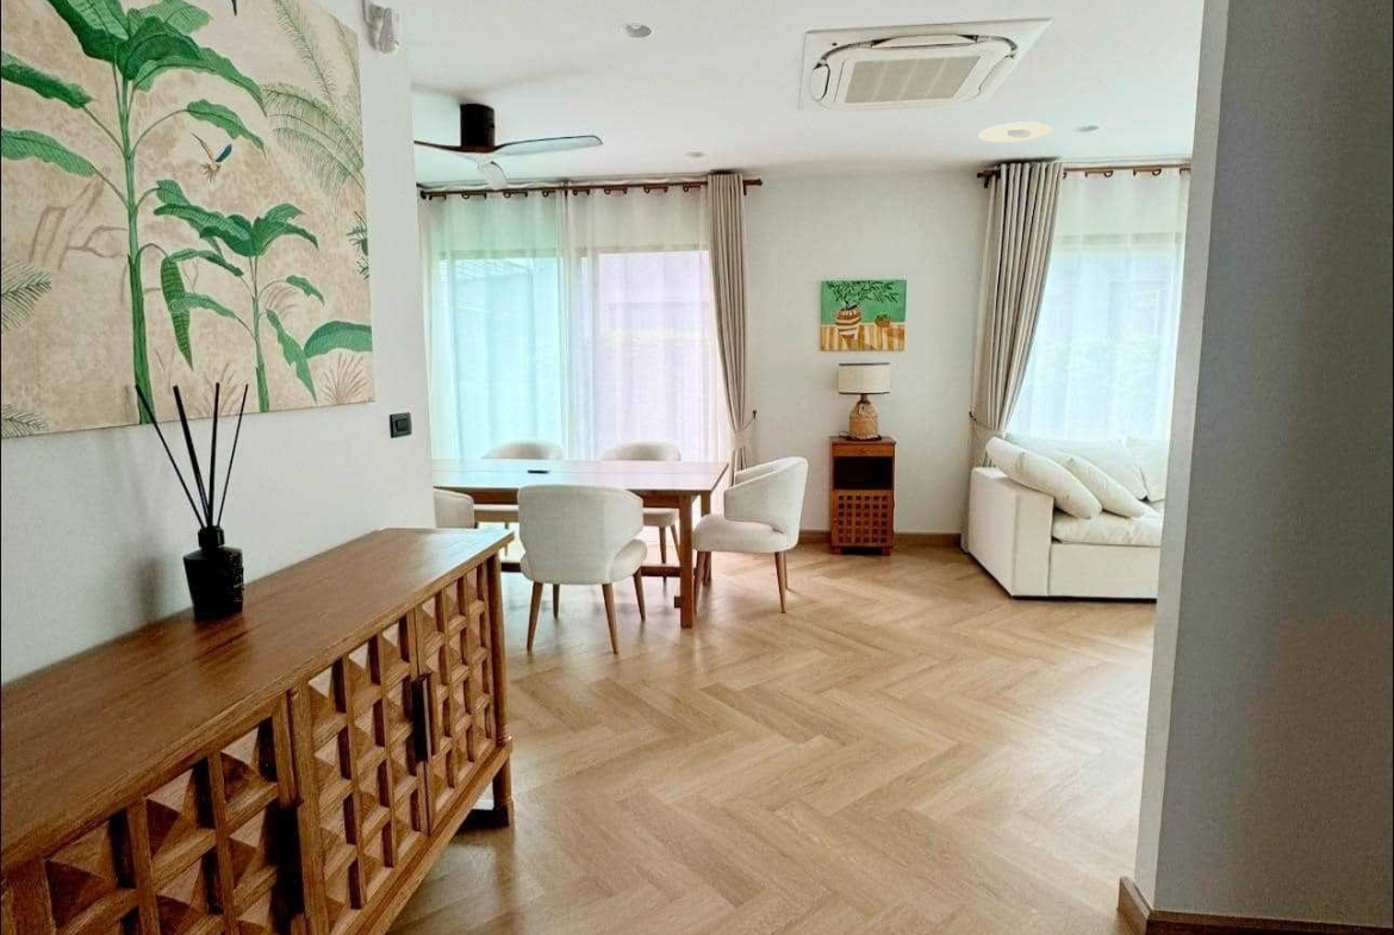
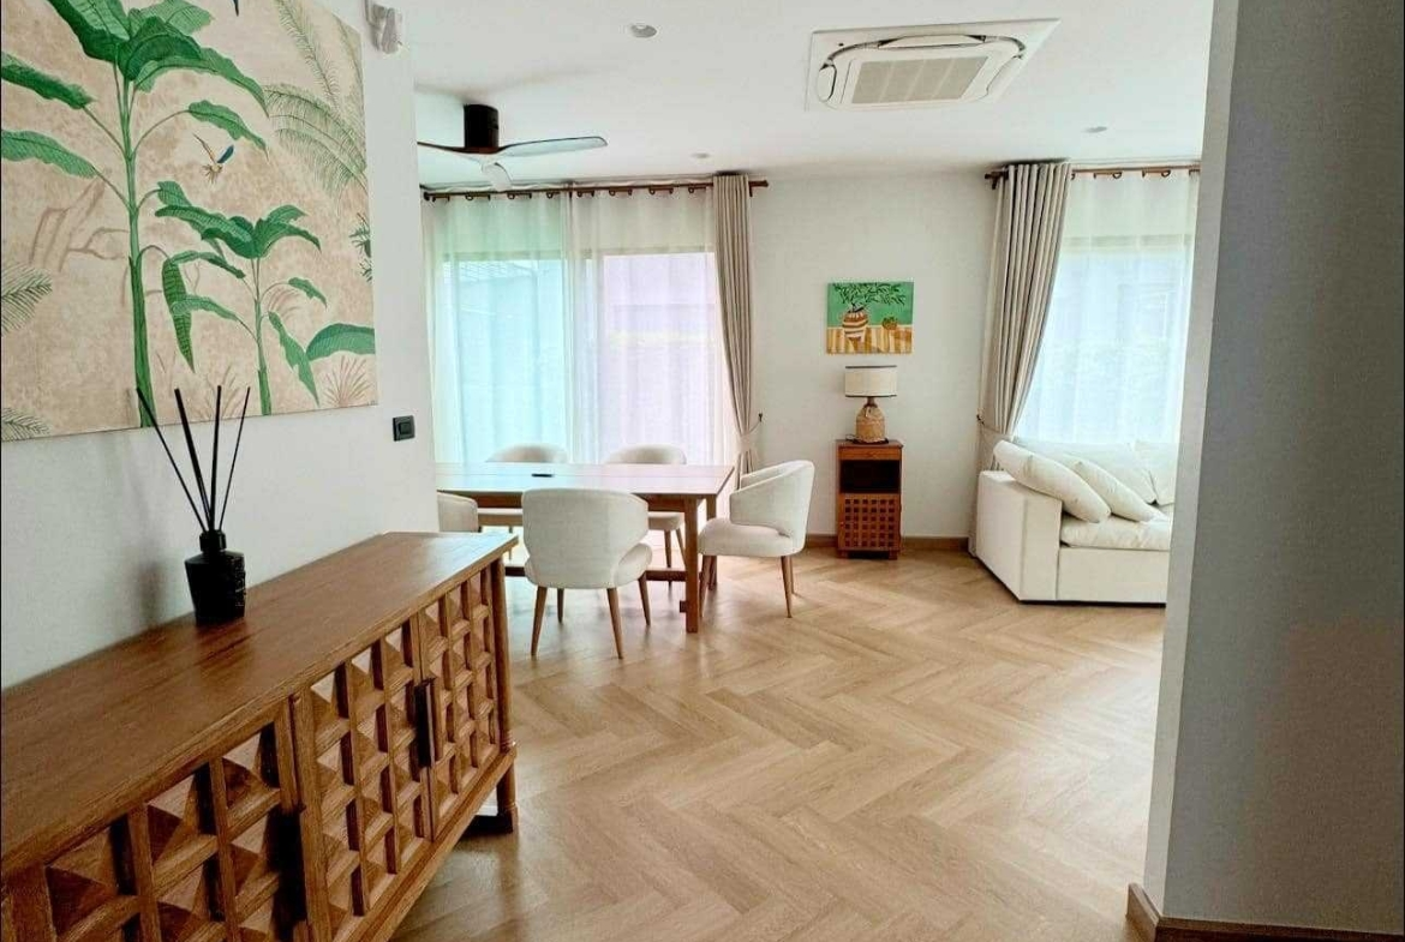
- recessed light [977,120,1054,144]
